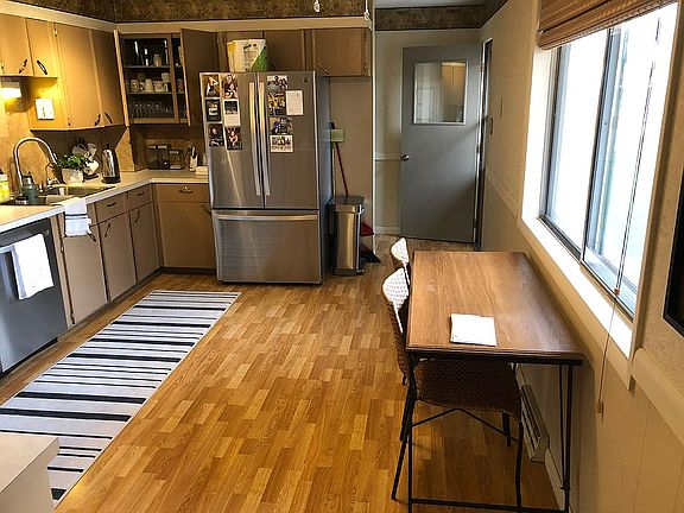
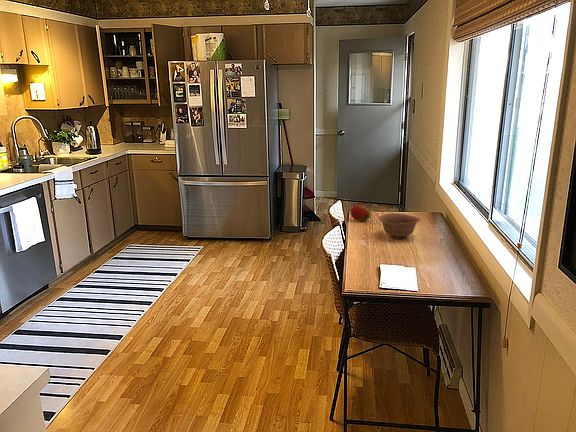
+ bowl [378,212,421,241]
+ fruit [350,204,372,222]
